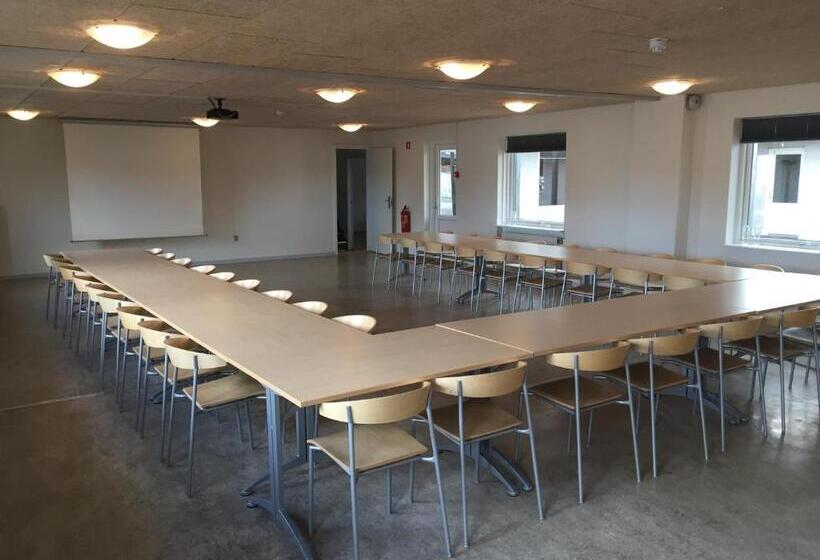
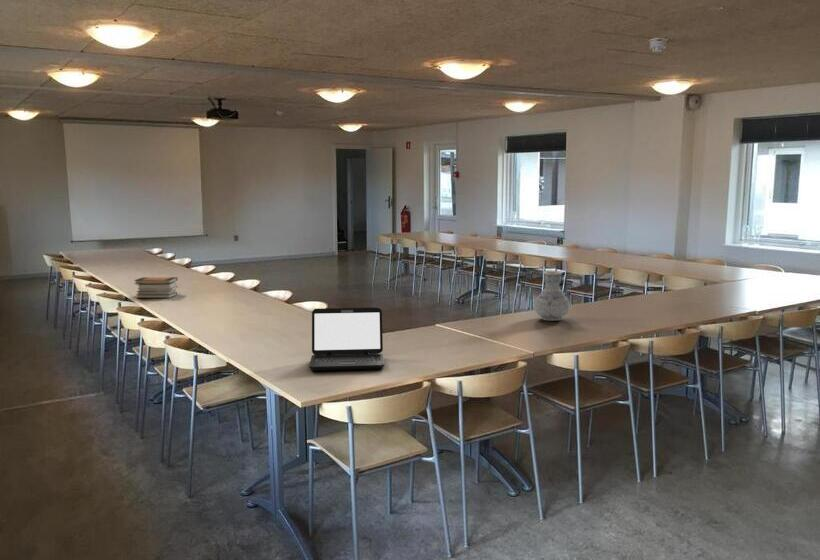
+ vase [533,270,571,322]
+ book stack [133,276,179,299]
+ laptop [308,307,386,372]
